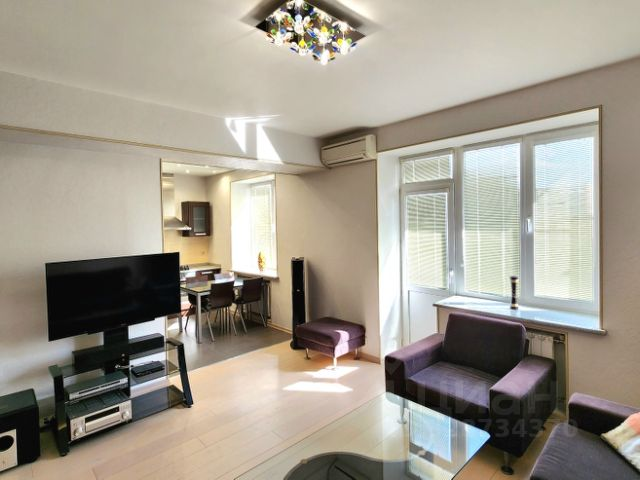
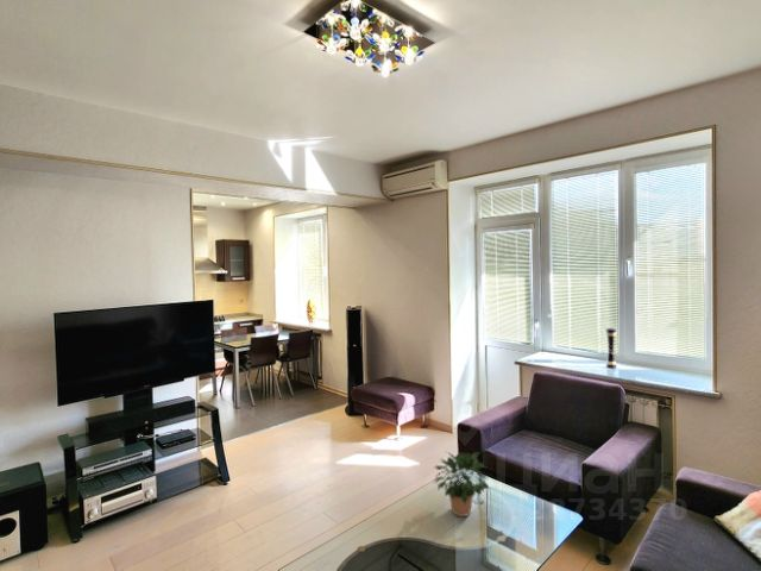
+ potted plant [432,451,491,517]
